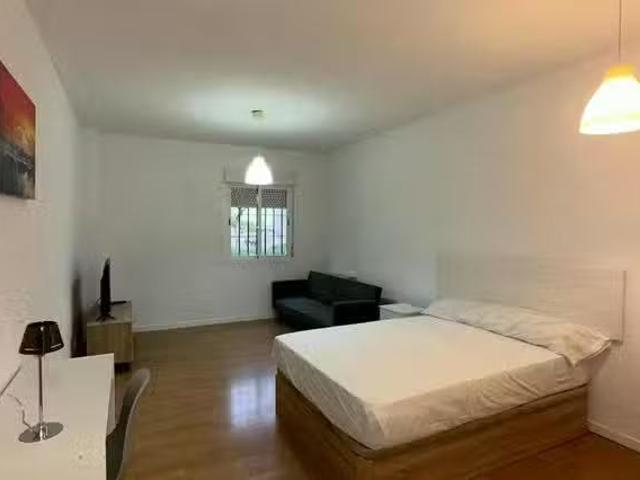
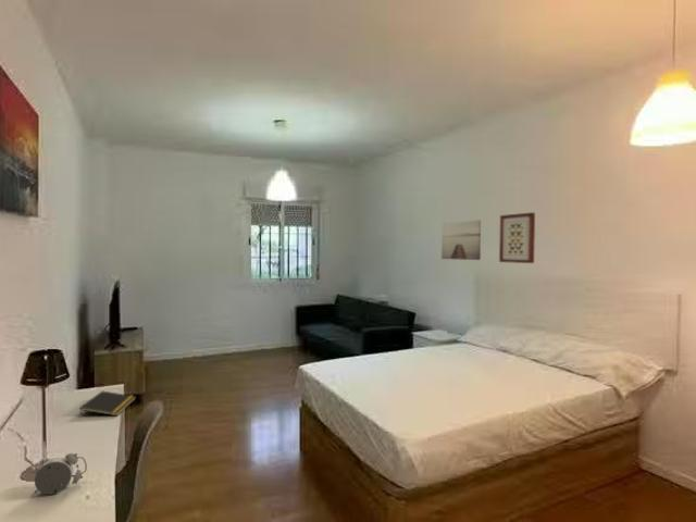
+ alarm clock [28,452,88,495]
+ wall art [440,220,482,261]
+ notepad [78,390,137,419]
+ wall art [498,211,536,264]
